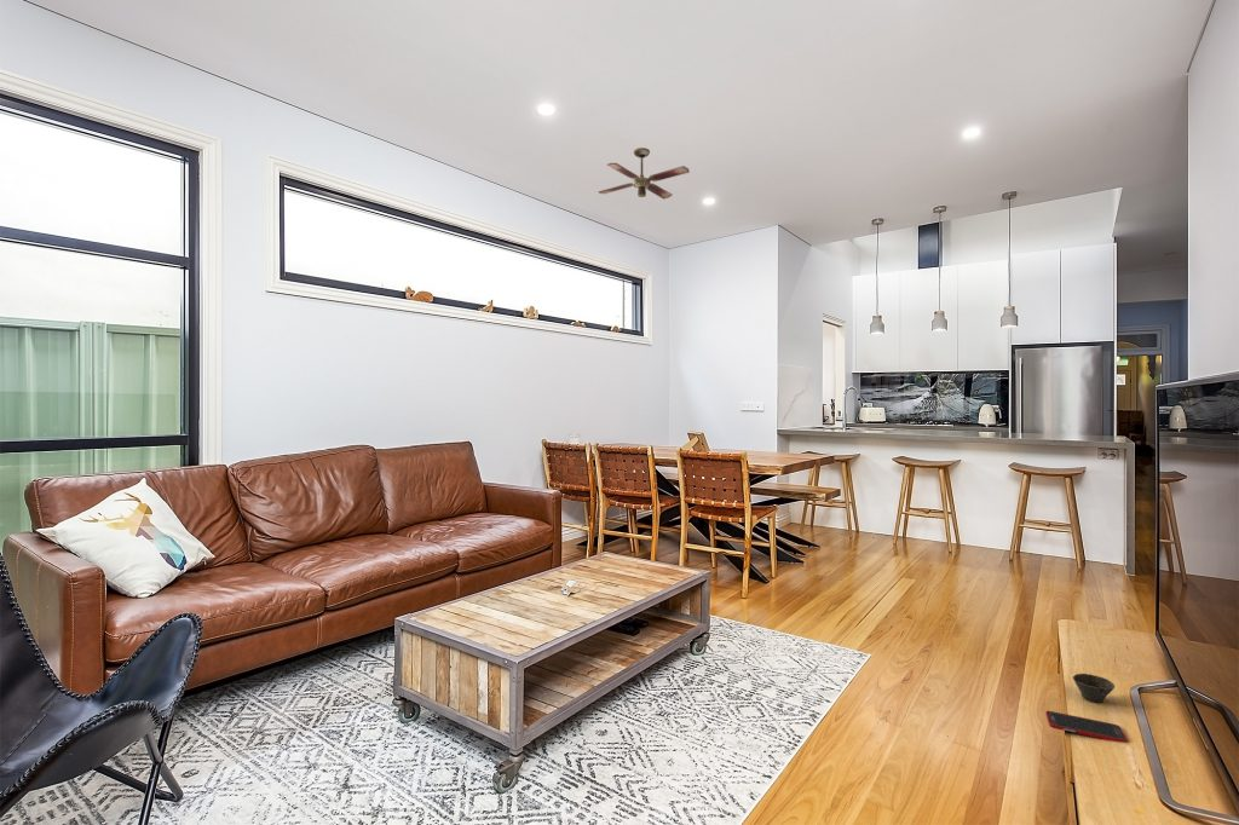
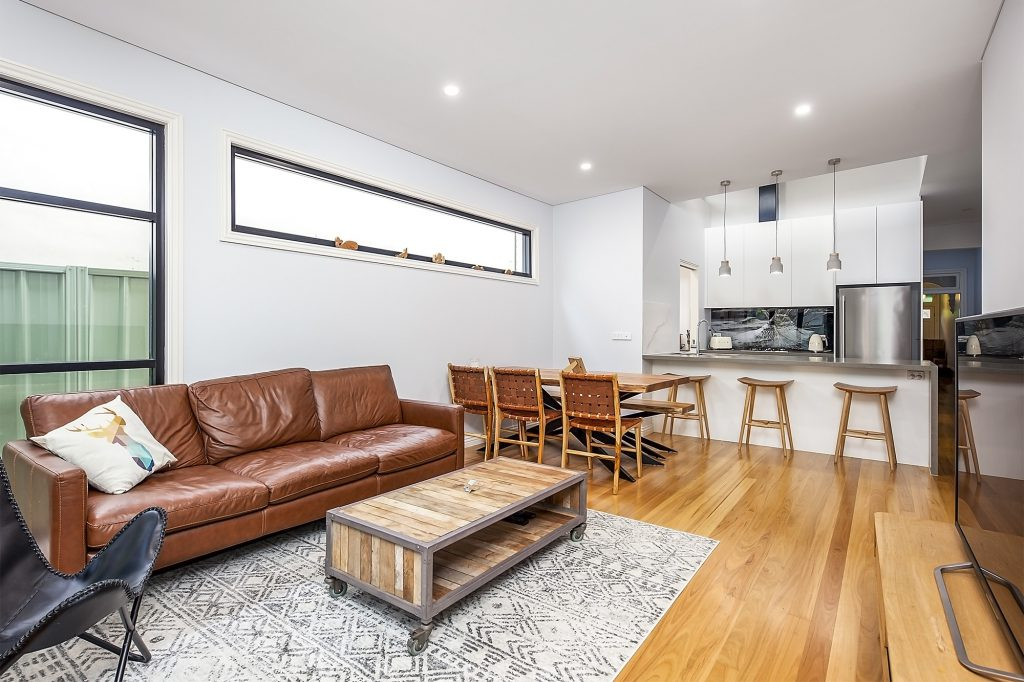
- cell phone [1044,710,1129,744]
- ceiling fan [598,146,691,200]
- cup [1072,673,1116,704]
